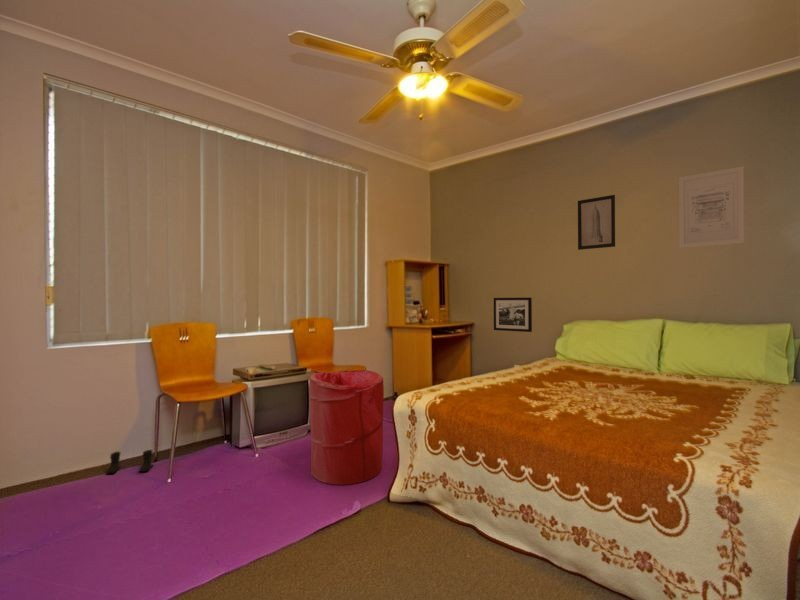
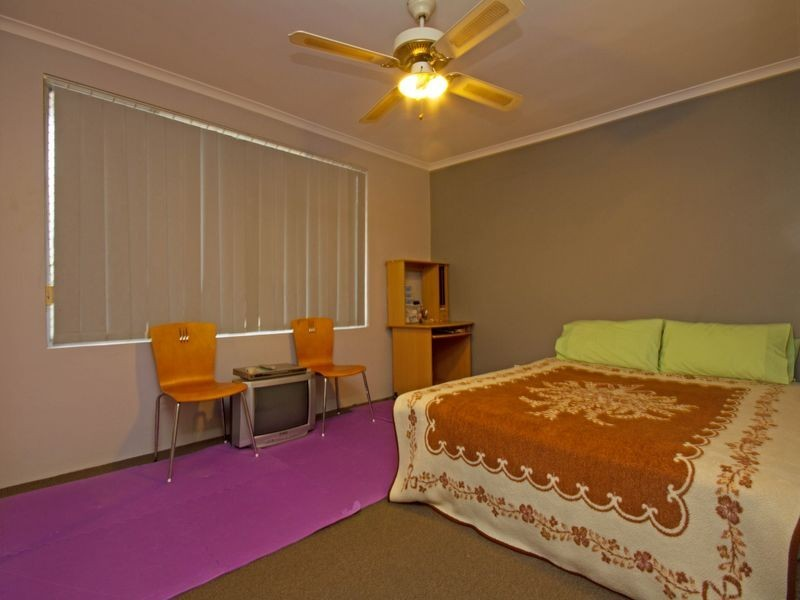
- wall art [678,165,745,249]
- boots [104,449,154,476]
- laundry hamper [308,369,385,486]
- wall art [577,194,616,251]
- picture frame [493,297,533,333]
